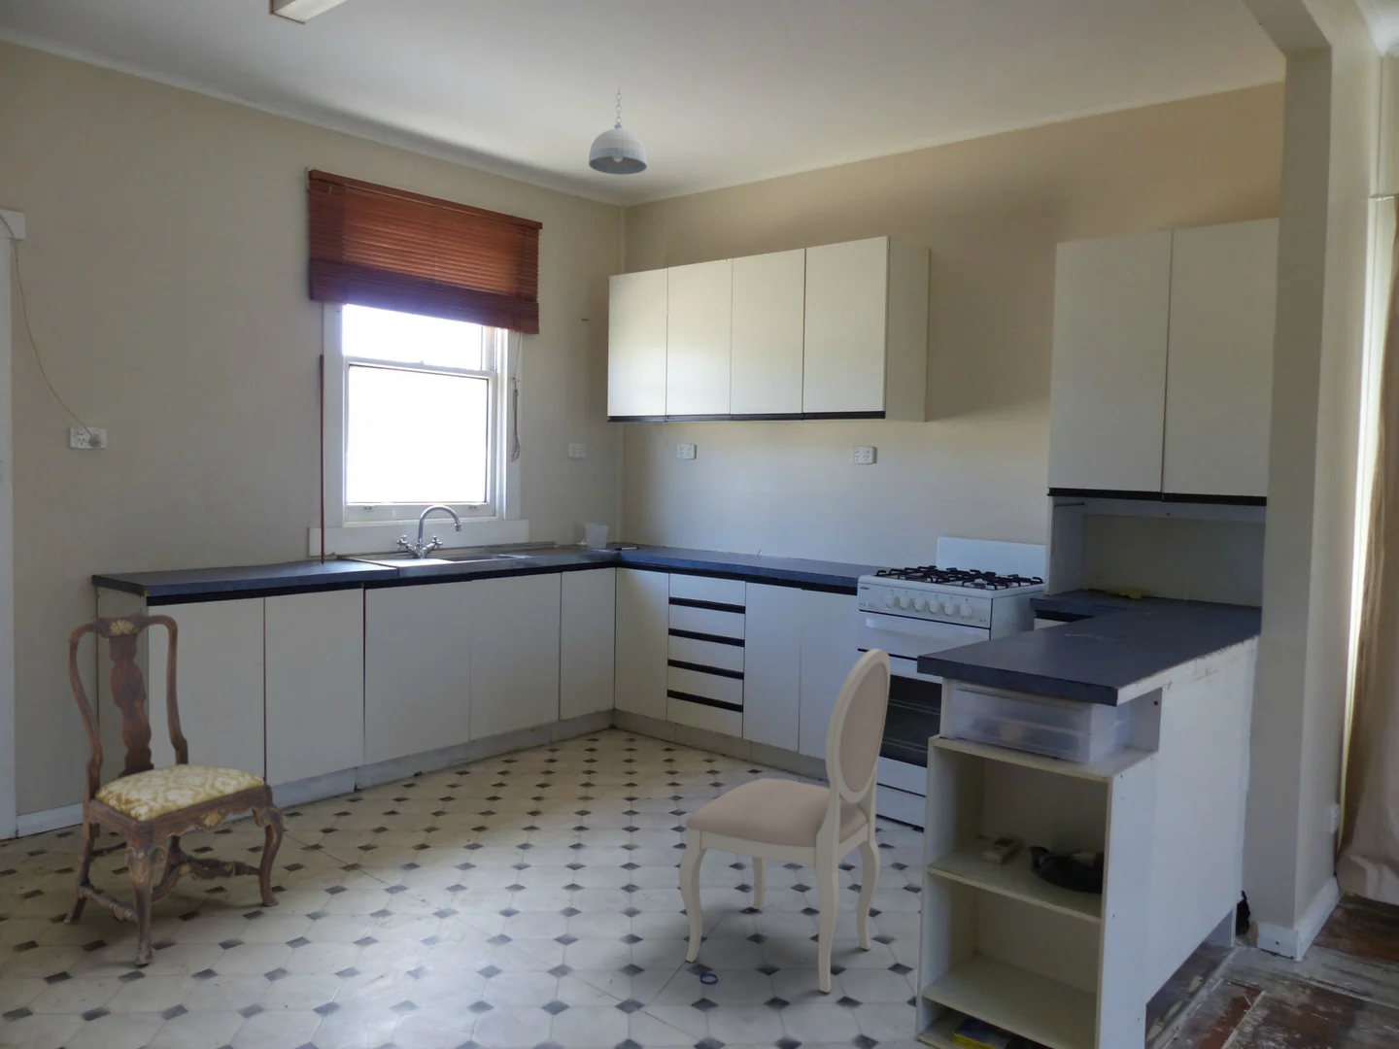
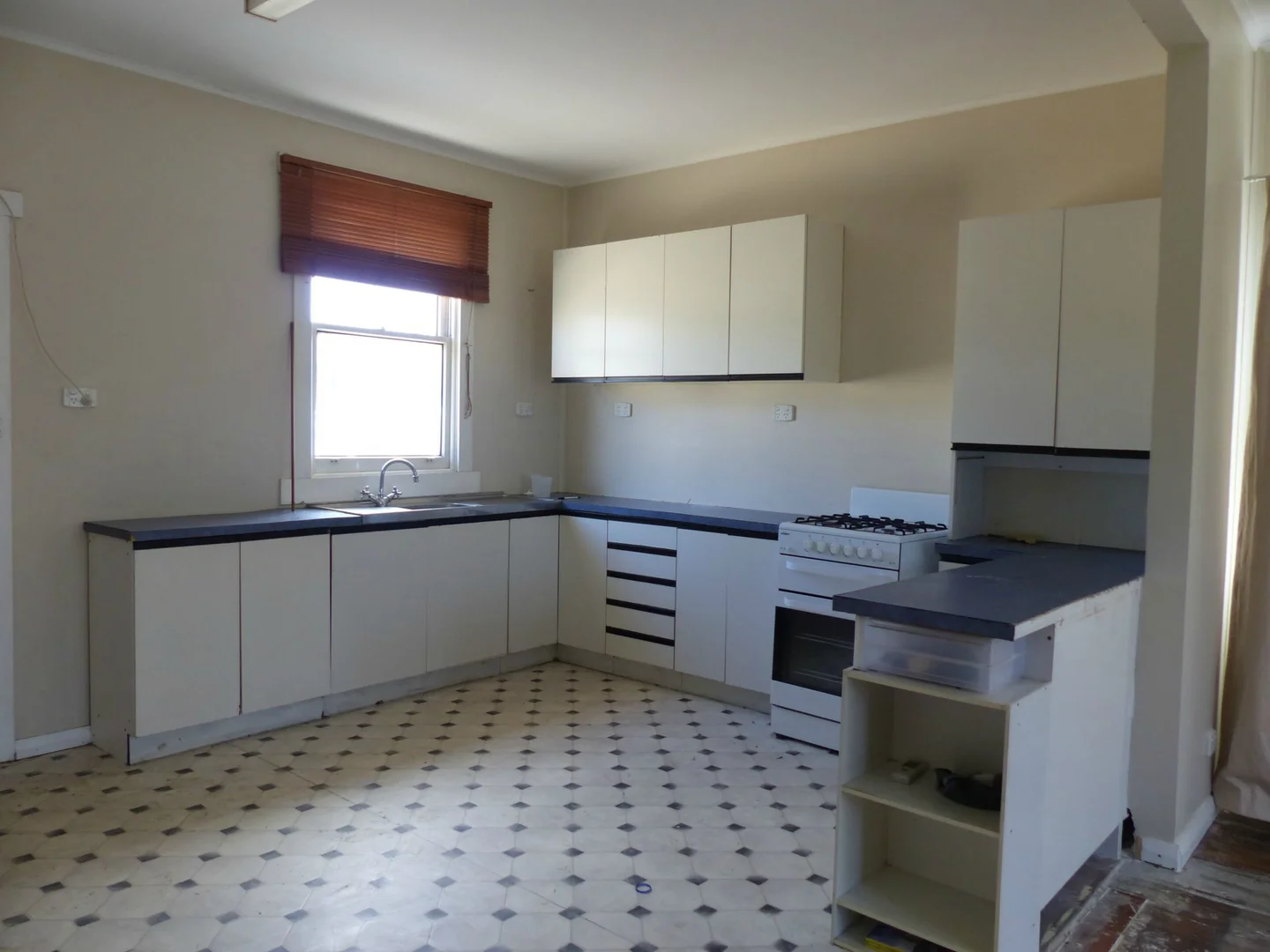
- dining chair [63,610,284,965]
- dining chair [679,648,891,994]
- pendant light [588,86,648,176]
